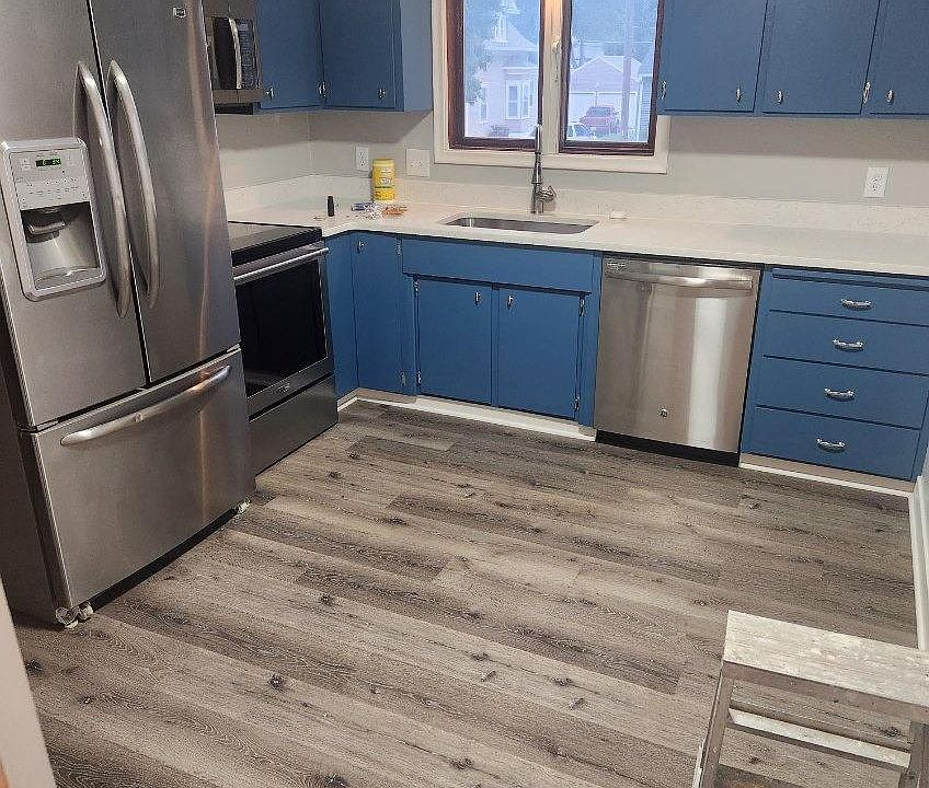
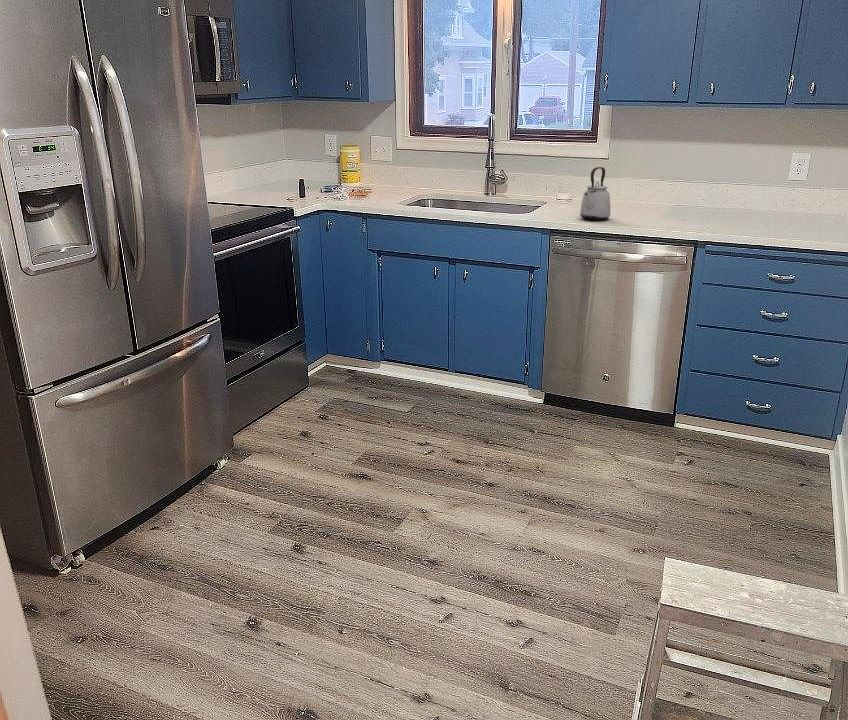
+ kettle [579,166,611,221]
